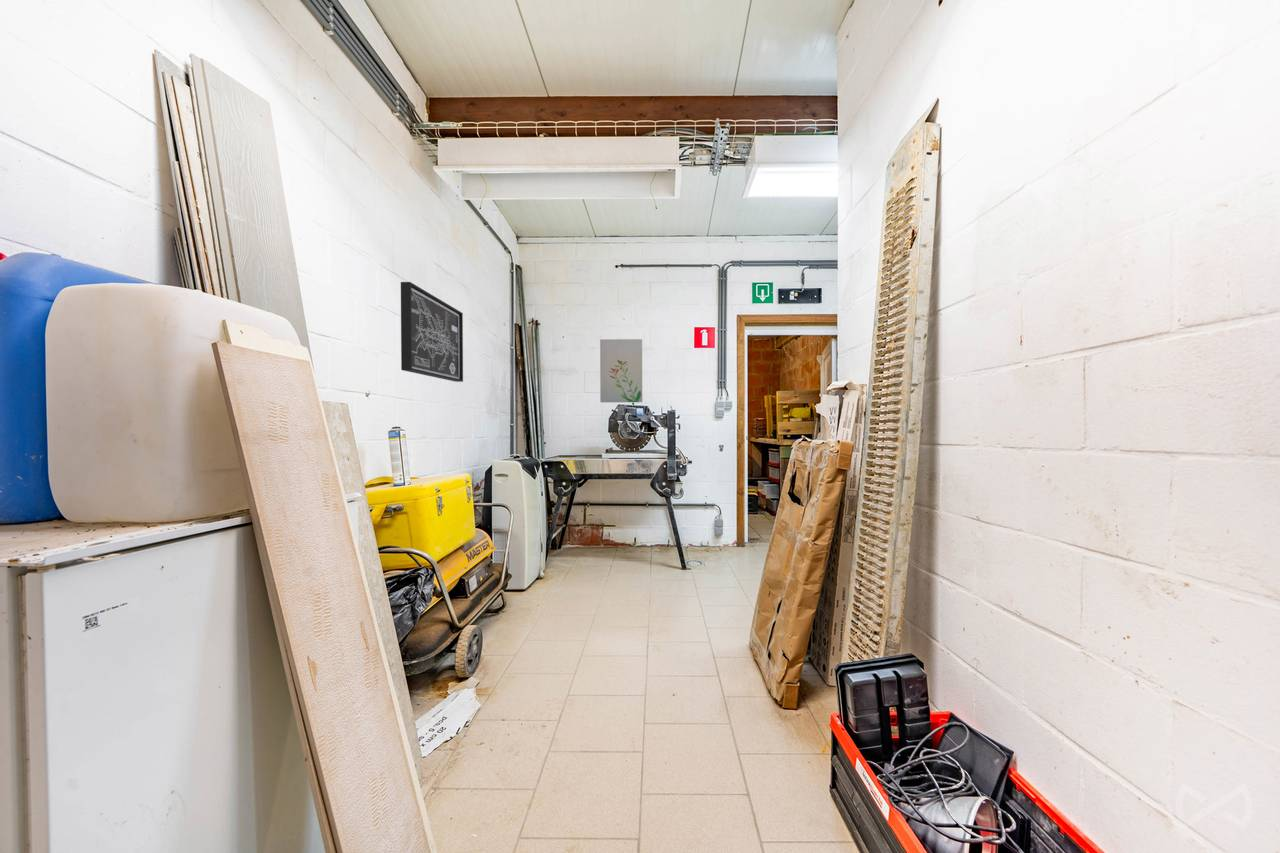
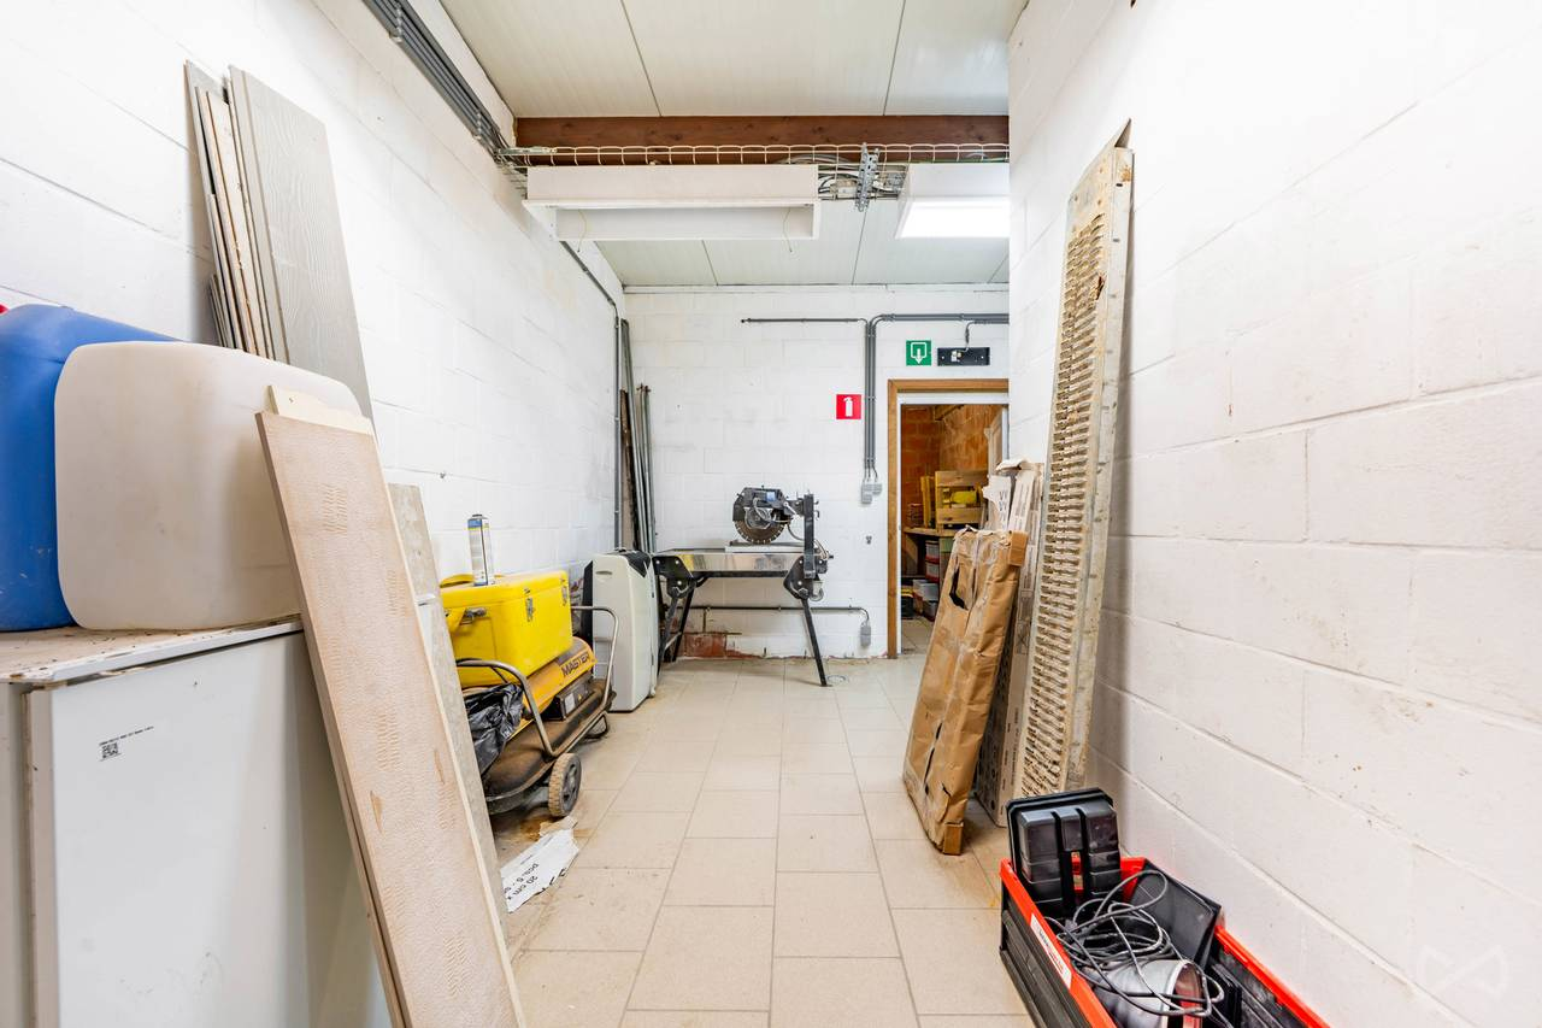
- wall art [400,281,464,383]
- wall art [599,338,643,403]
